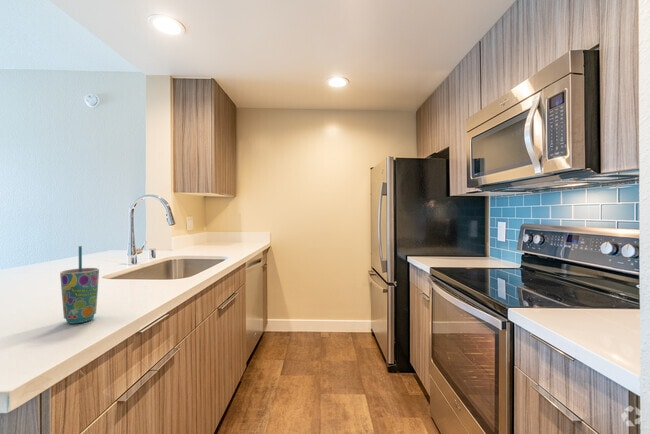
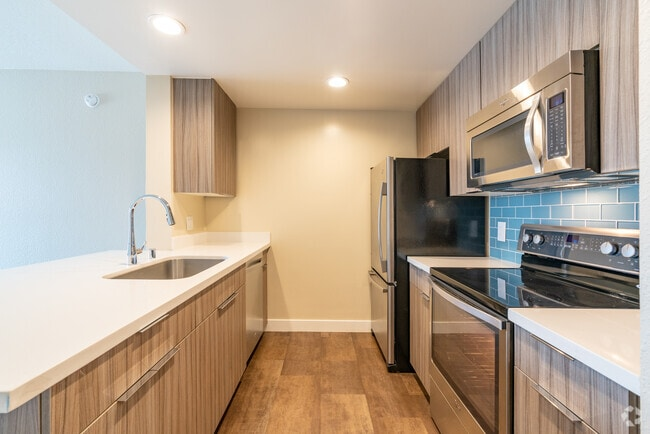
- cup [59,245,100,325]
